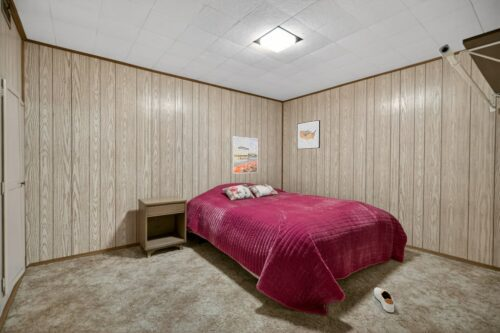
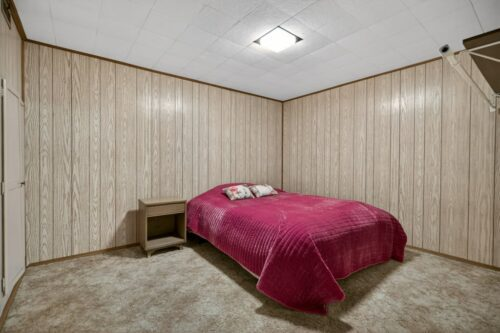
- wall art [296,119,321,150]
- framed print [232,136,259,174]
- shoe [373,287,395,313]
